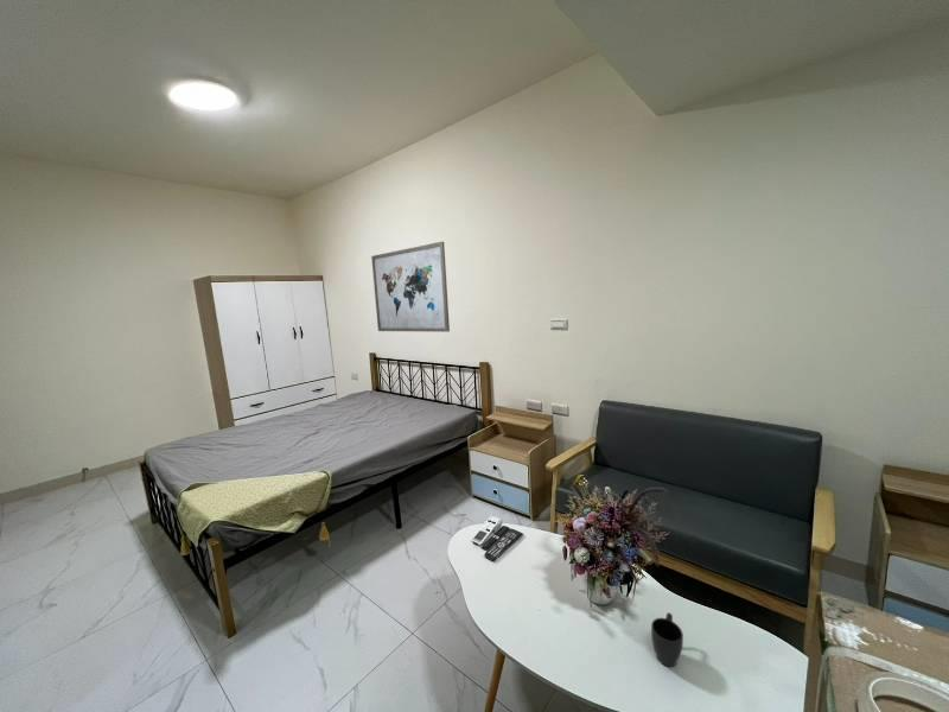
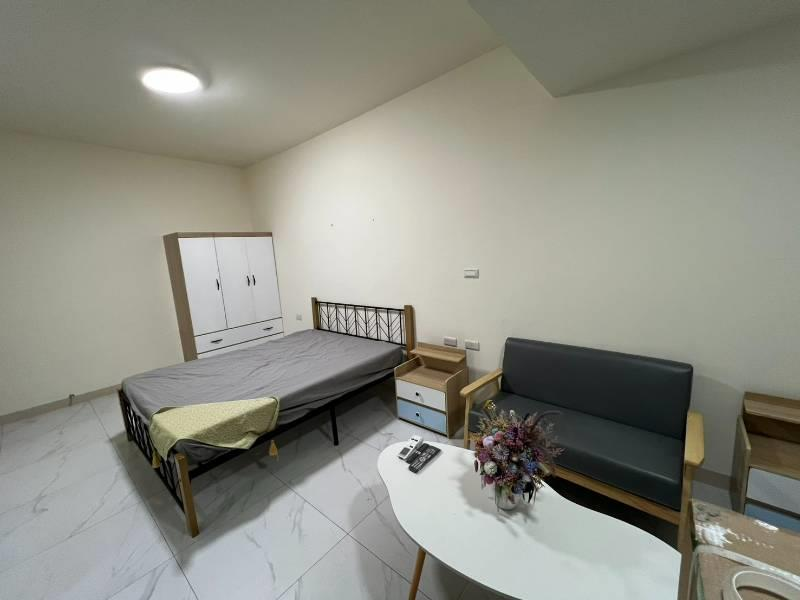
- mug [650,611,684,668]
- wall art [370,241,451,333]
